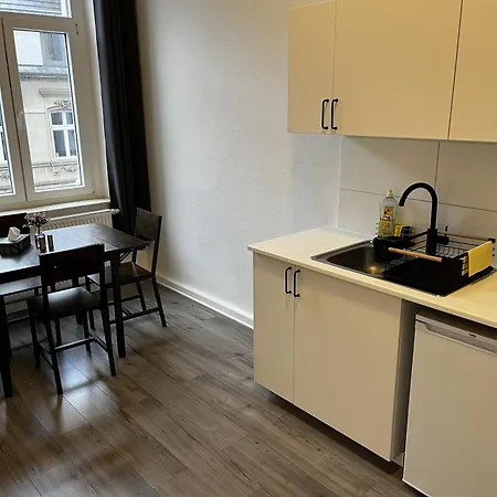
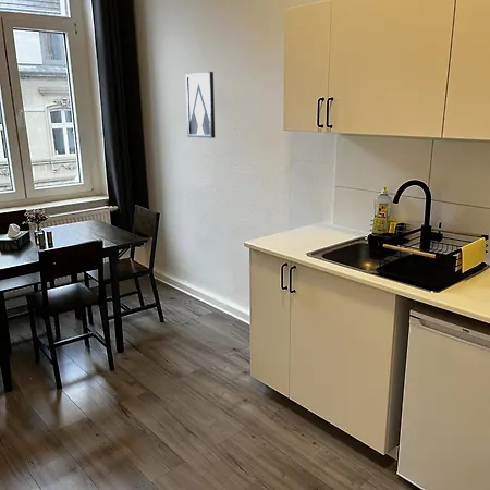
+ wall art [184,71,216,139]
